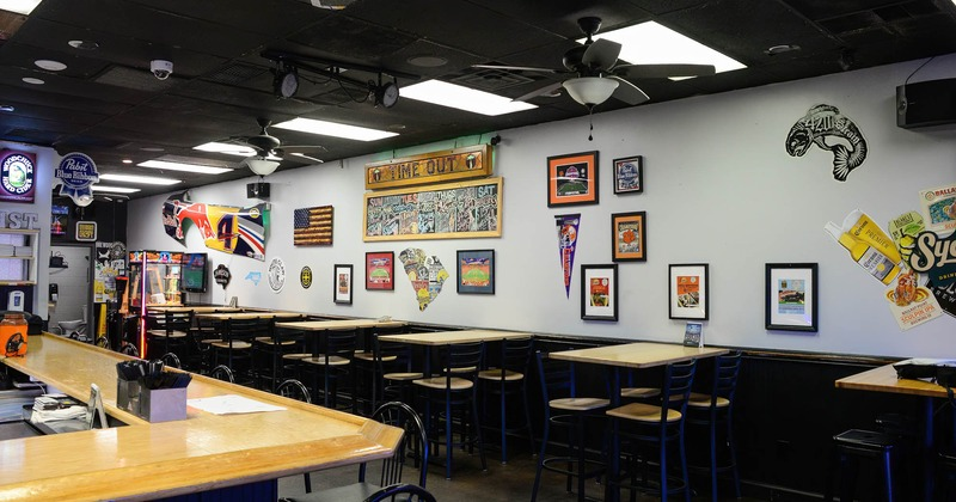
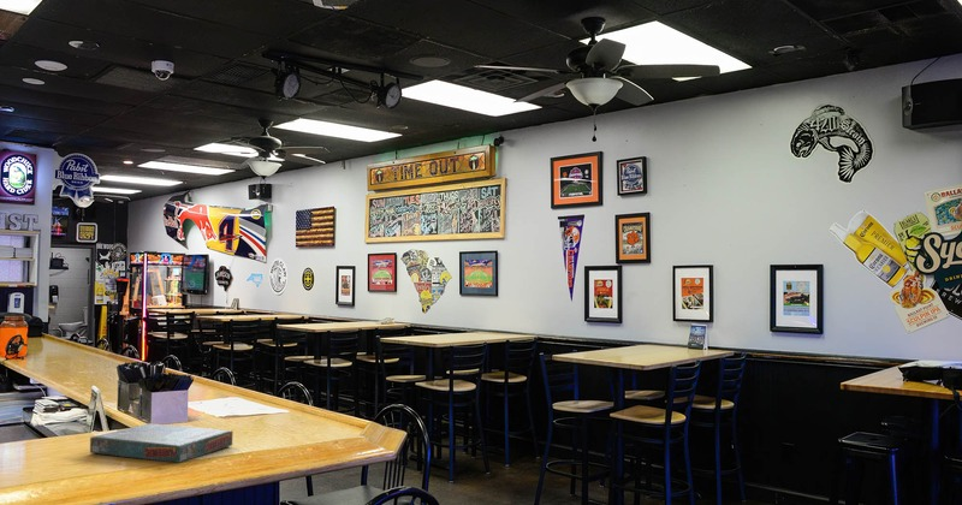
+ board game [89,422,233,464]
